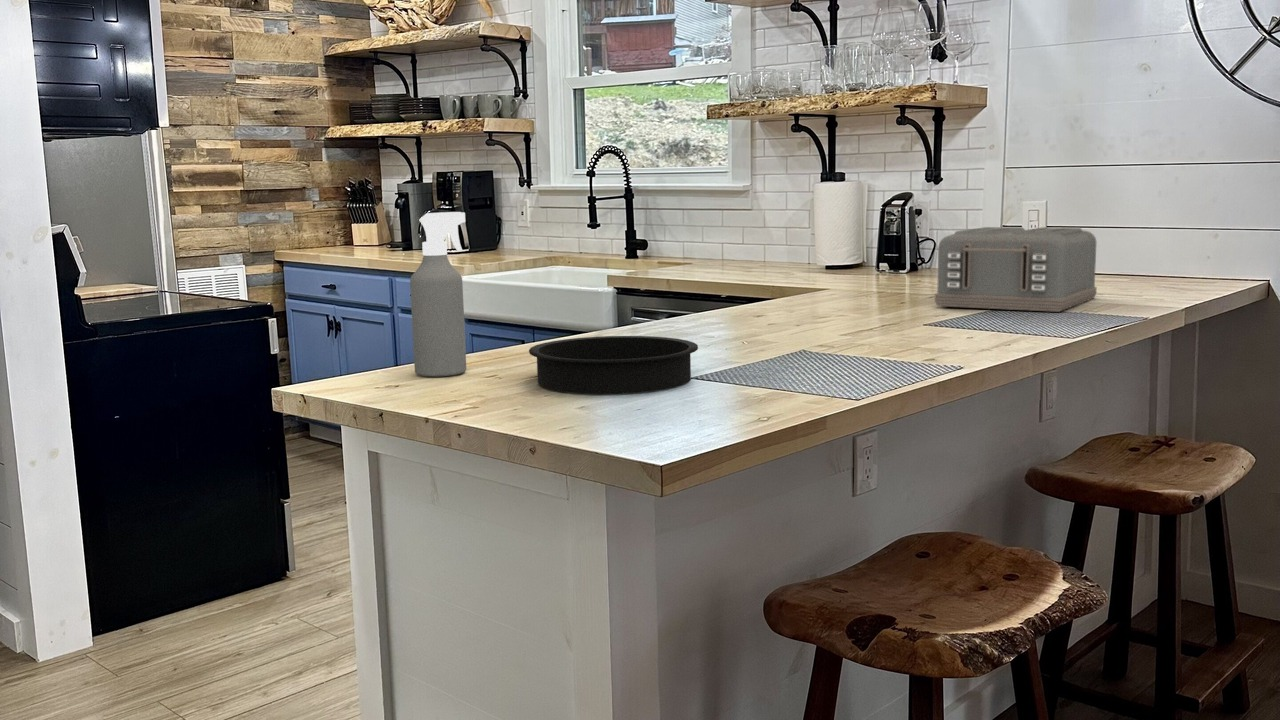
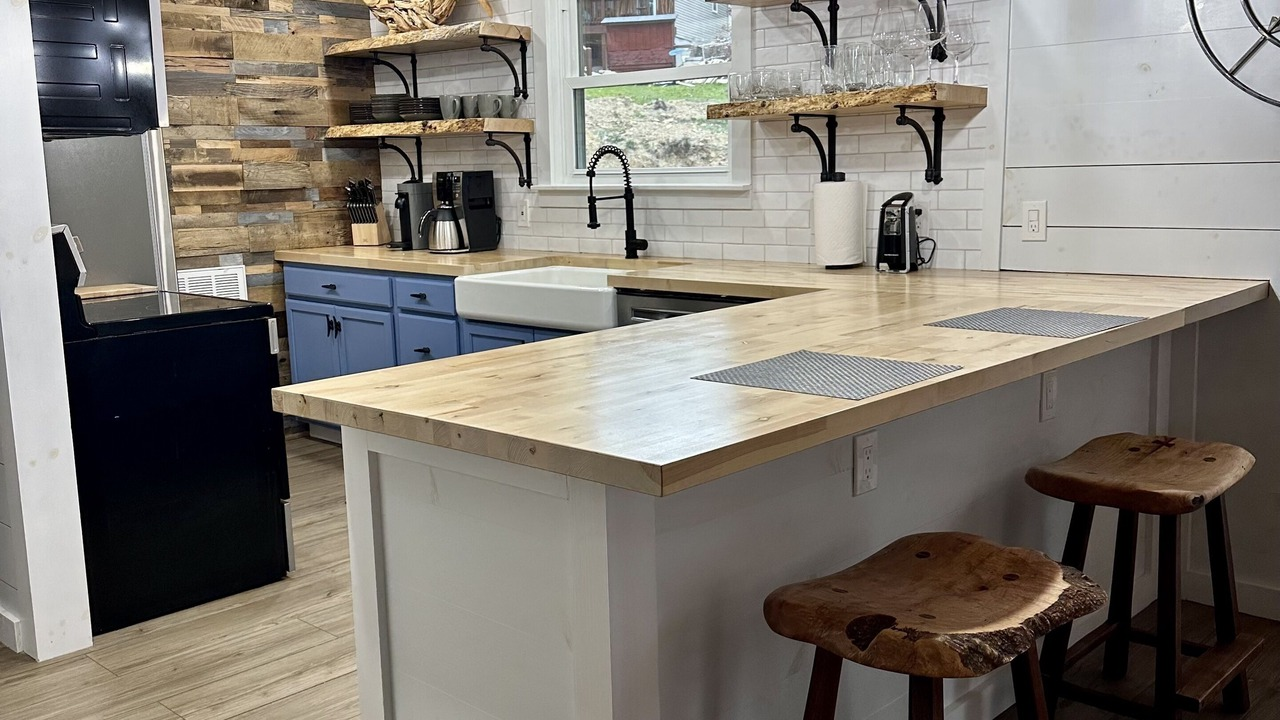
- toaster [934,226,1098,313]
- spray bottle [409,211,467,377]
- baking pan [528,335,699,395]
